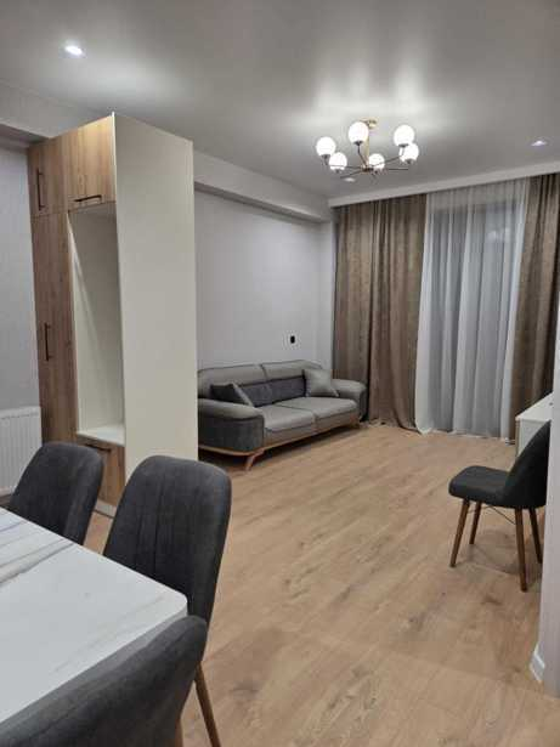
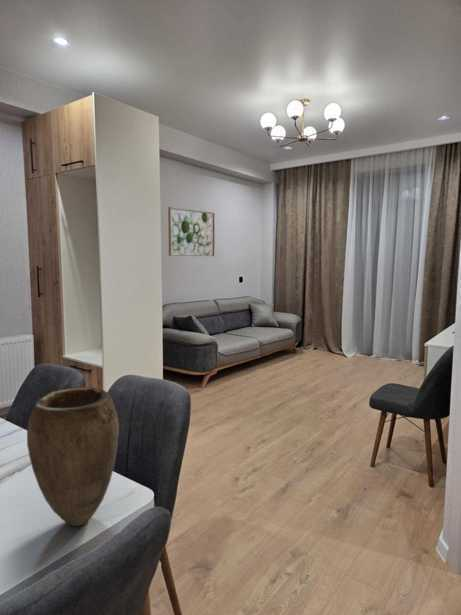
+ vase [26,386,120,527]
+ wall art [167,206,216,257]
